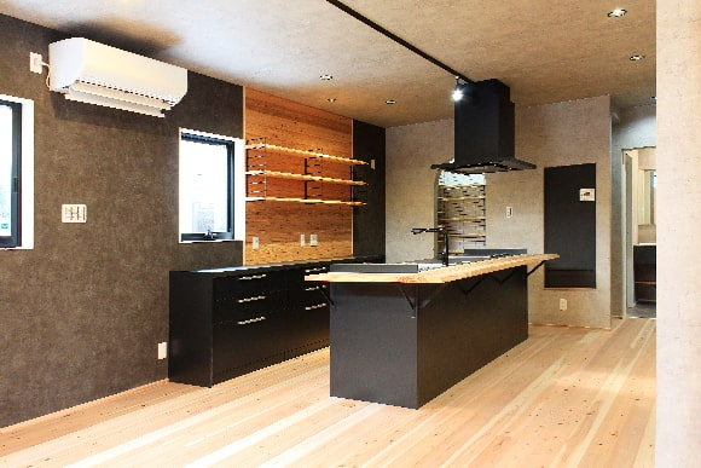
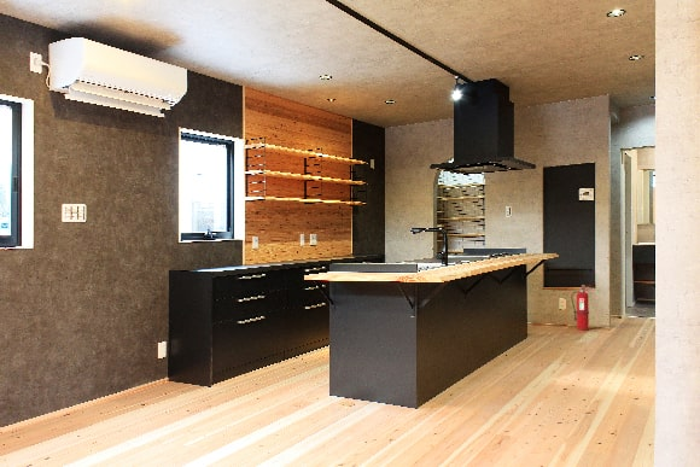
+ fire extinguisher [570,284,591,332]
